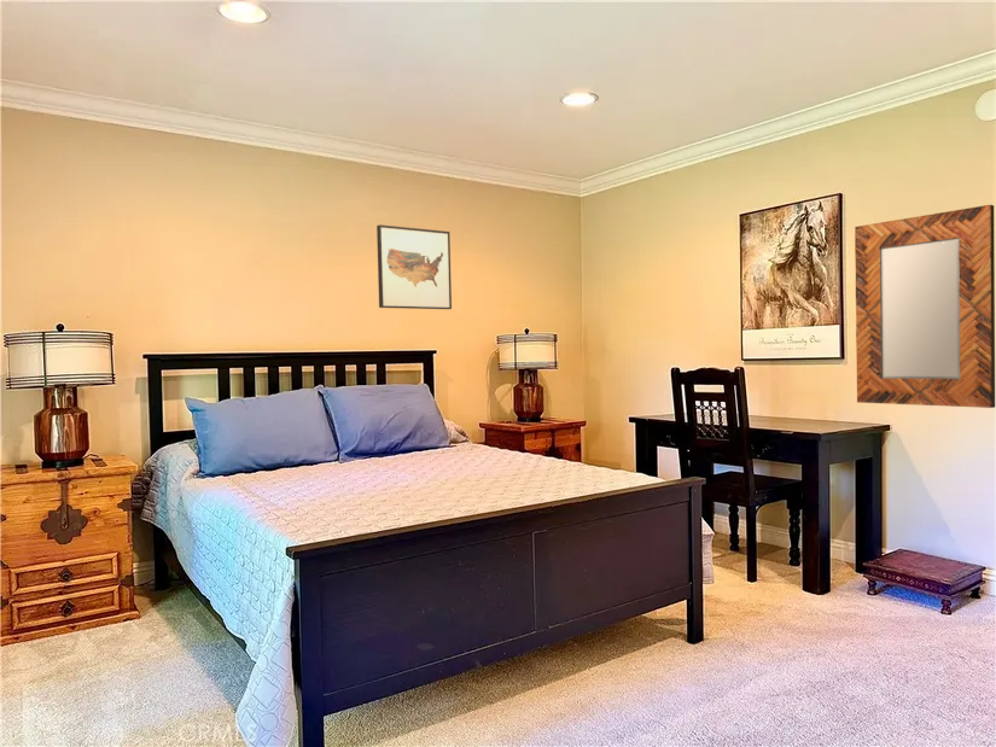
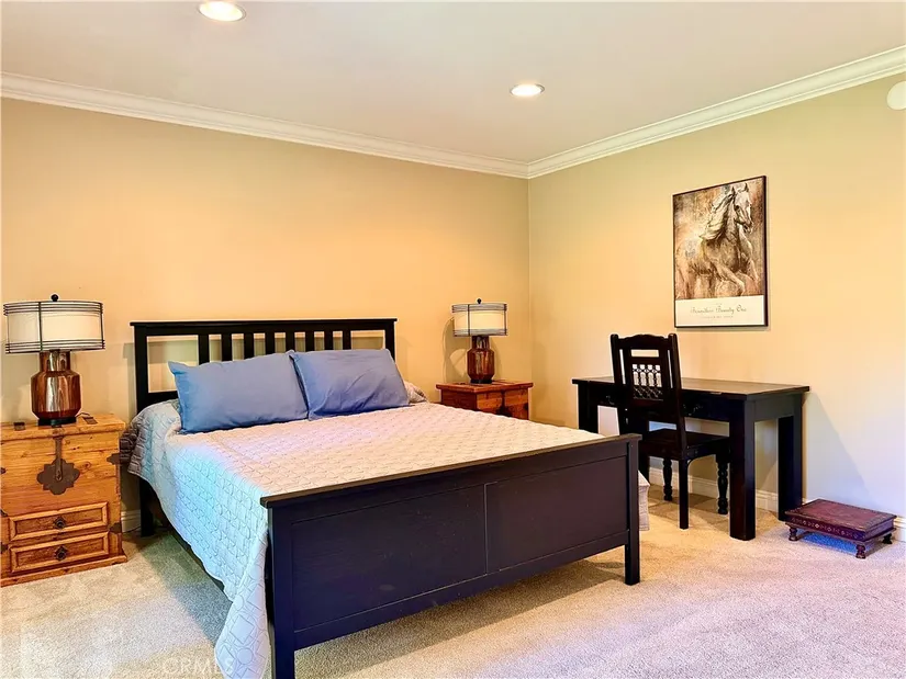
- wall art [375,223,453,310]
- home mirror [854,204,996,409]
